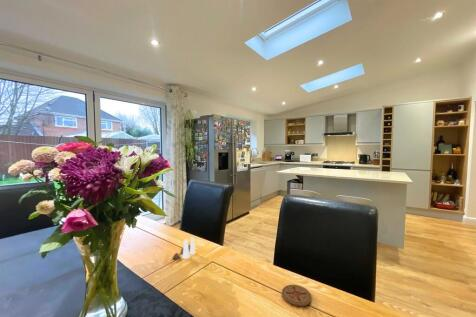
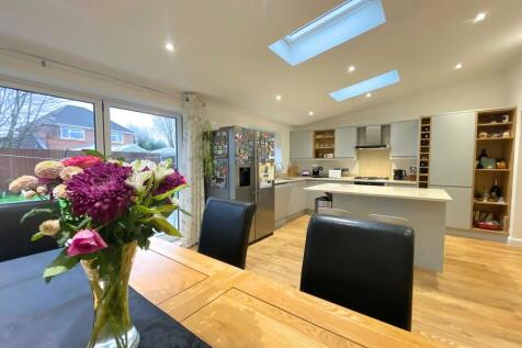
- coaster [281,284,313,307]
- salt and pepper shaker set [172,236,197,260]
